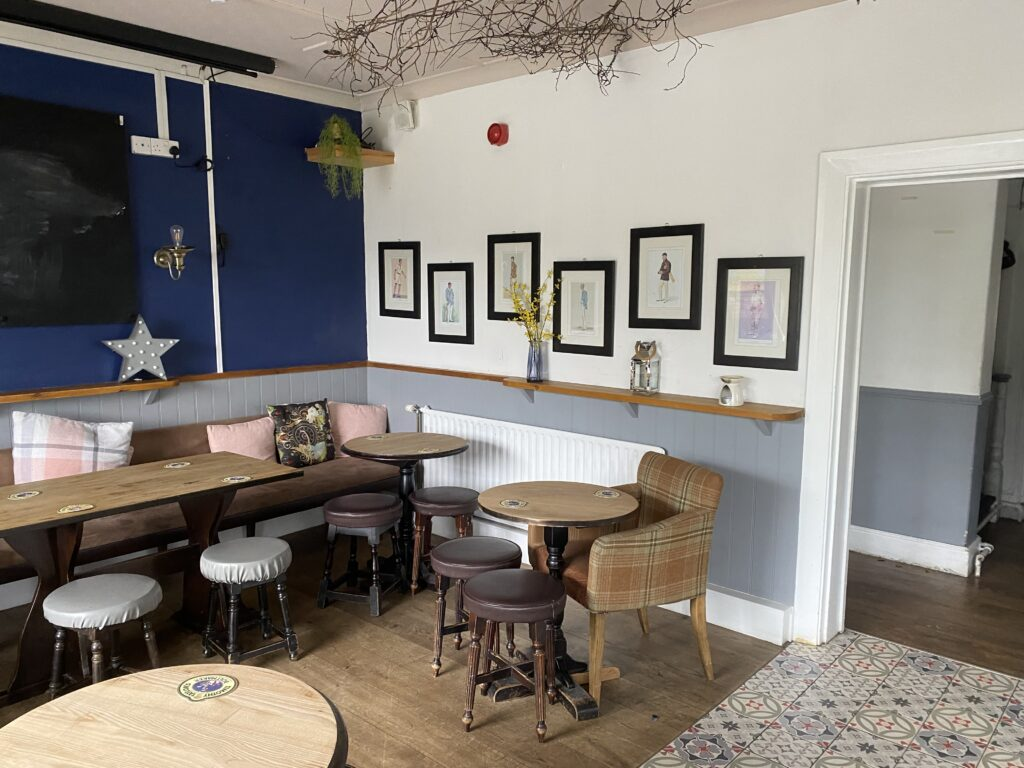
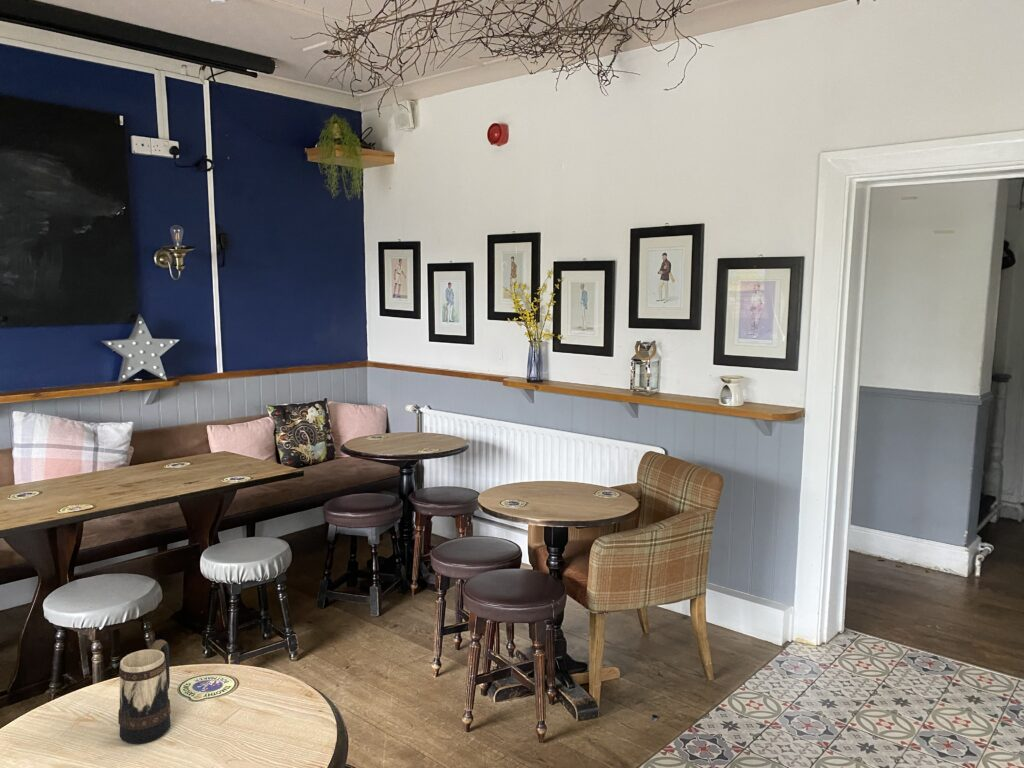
+ beer mug [117,639,172,745]
